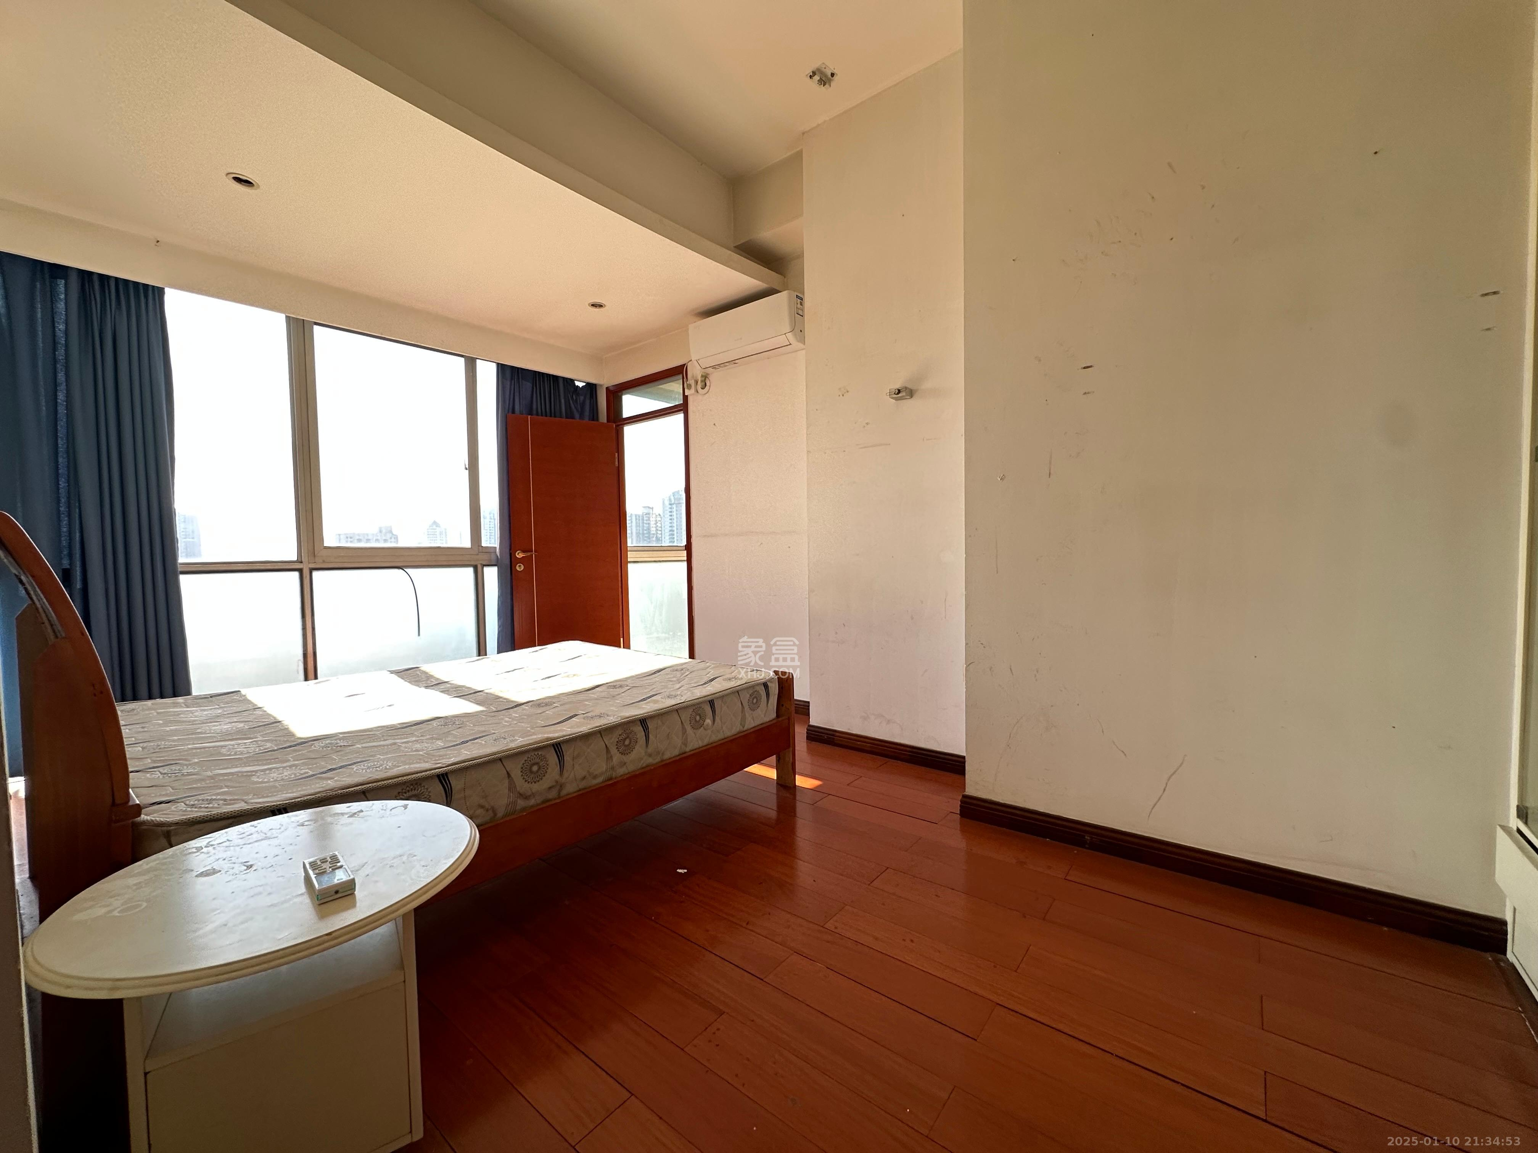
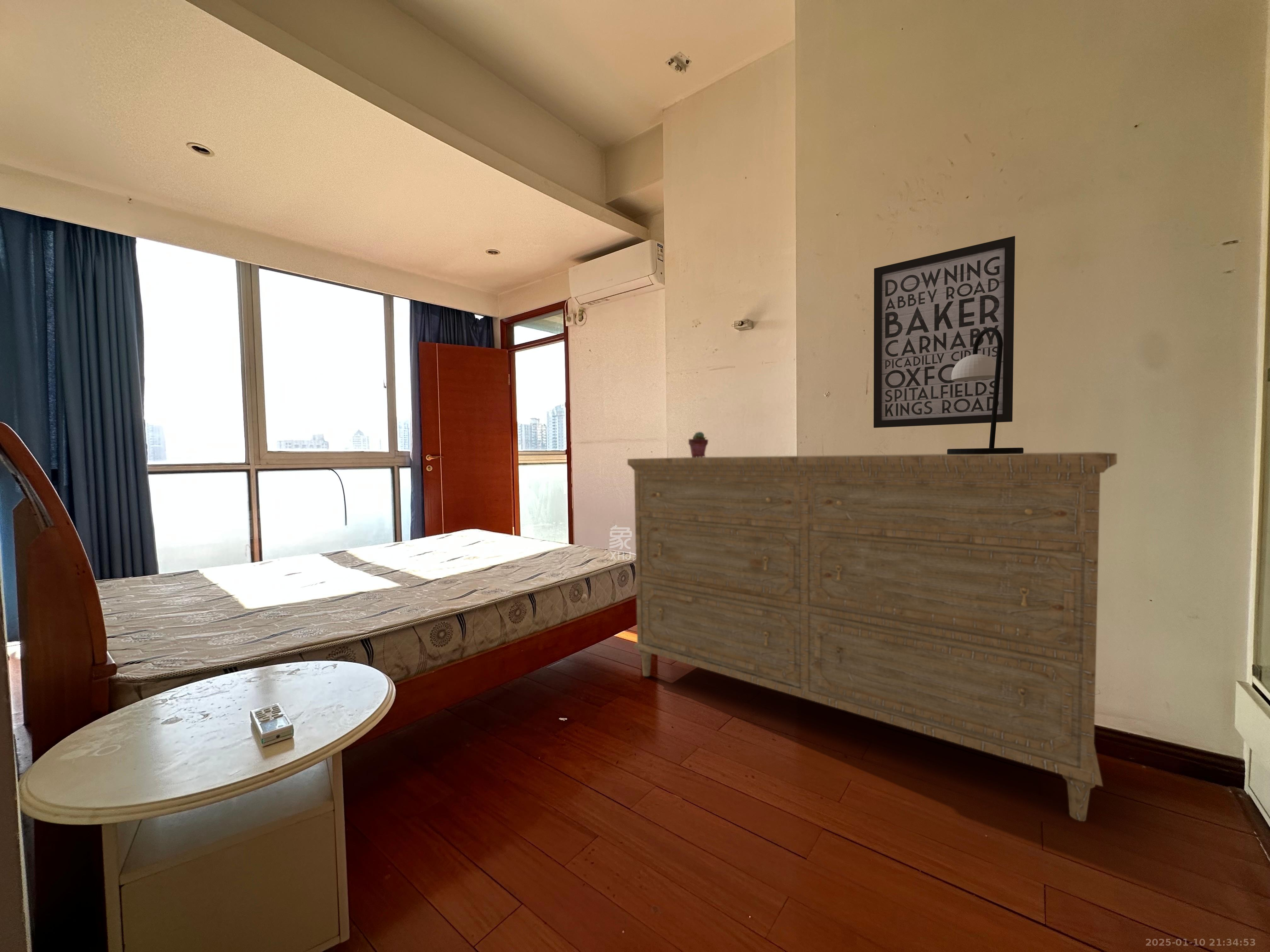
+ table lamp [947,327,1024,455]
+ dresser [627,452,1117,822]
+ wall art [873,236,1015,428]
+ potted succulent [688,431,709,458]
